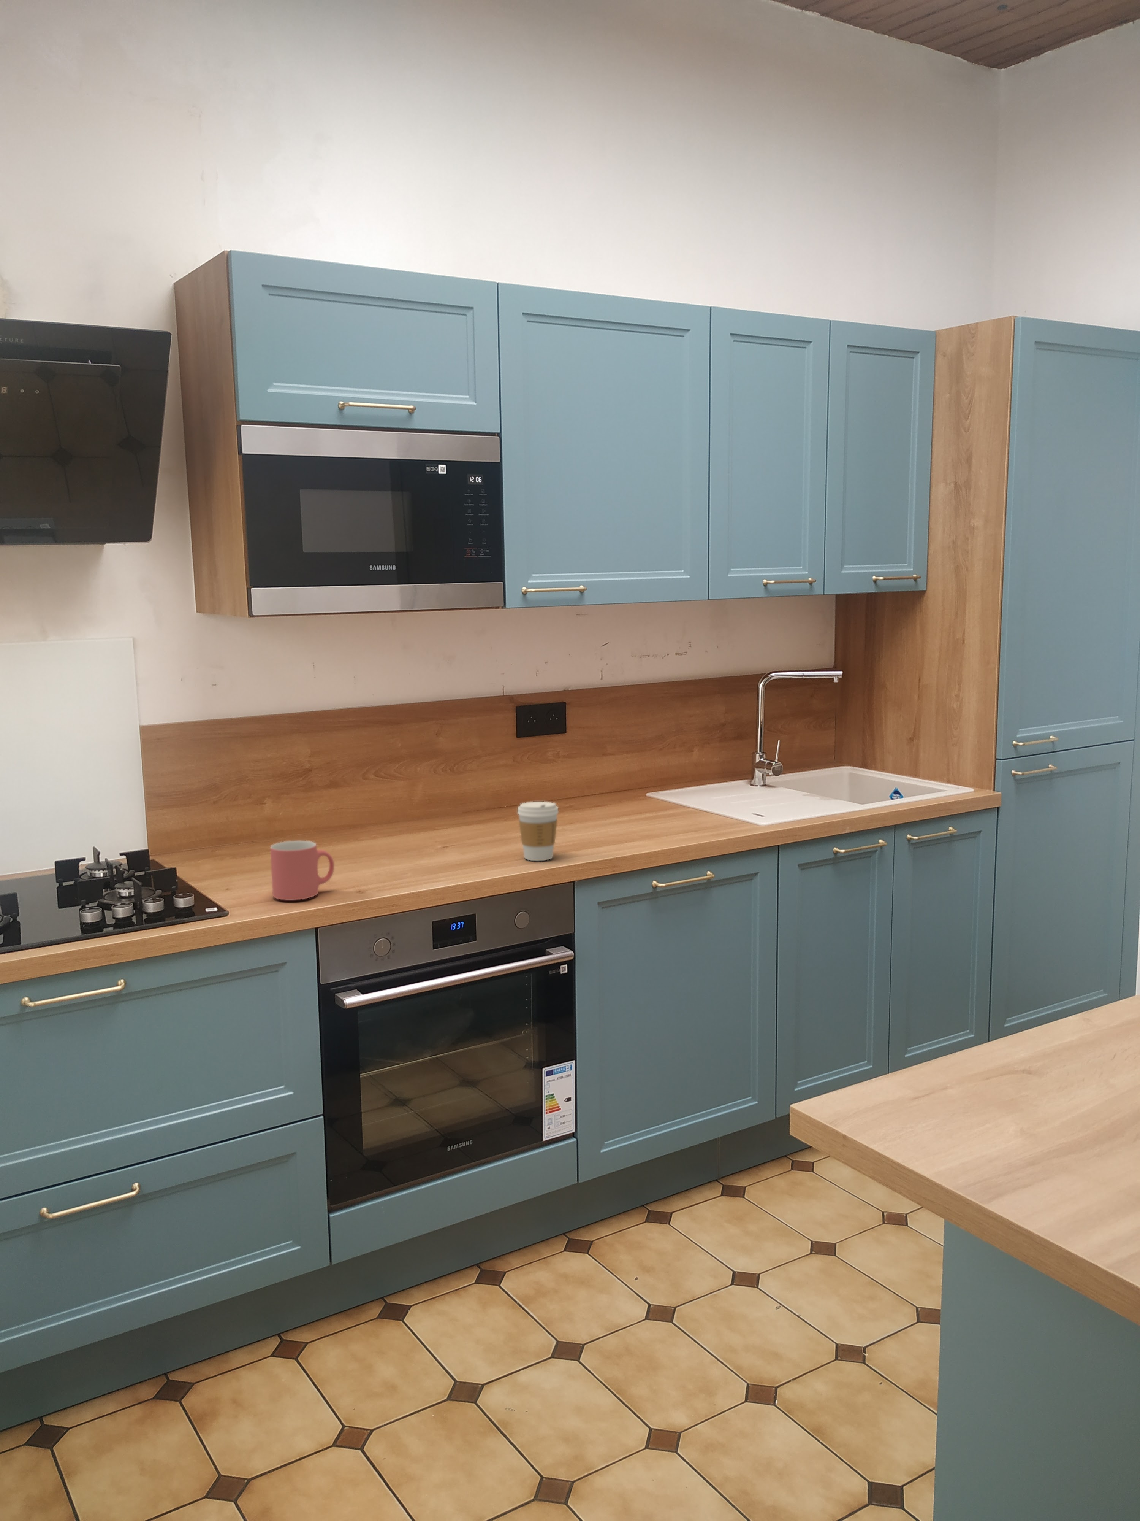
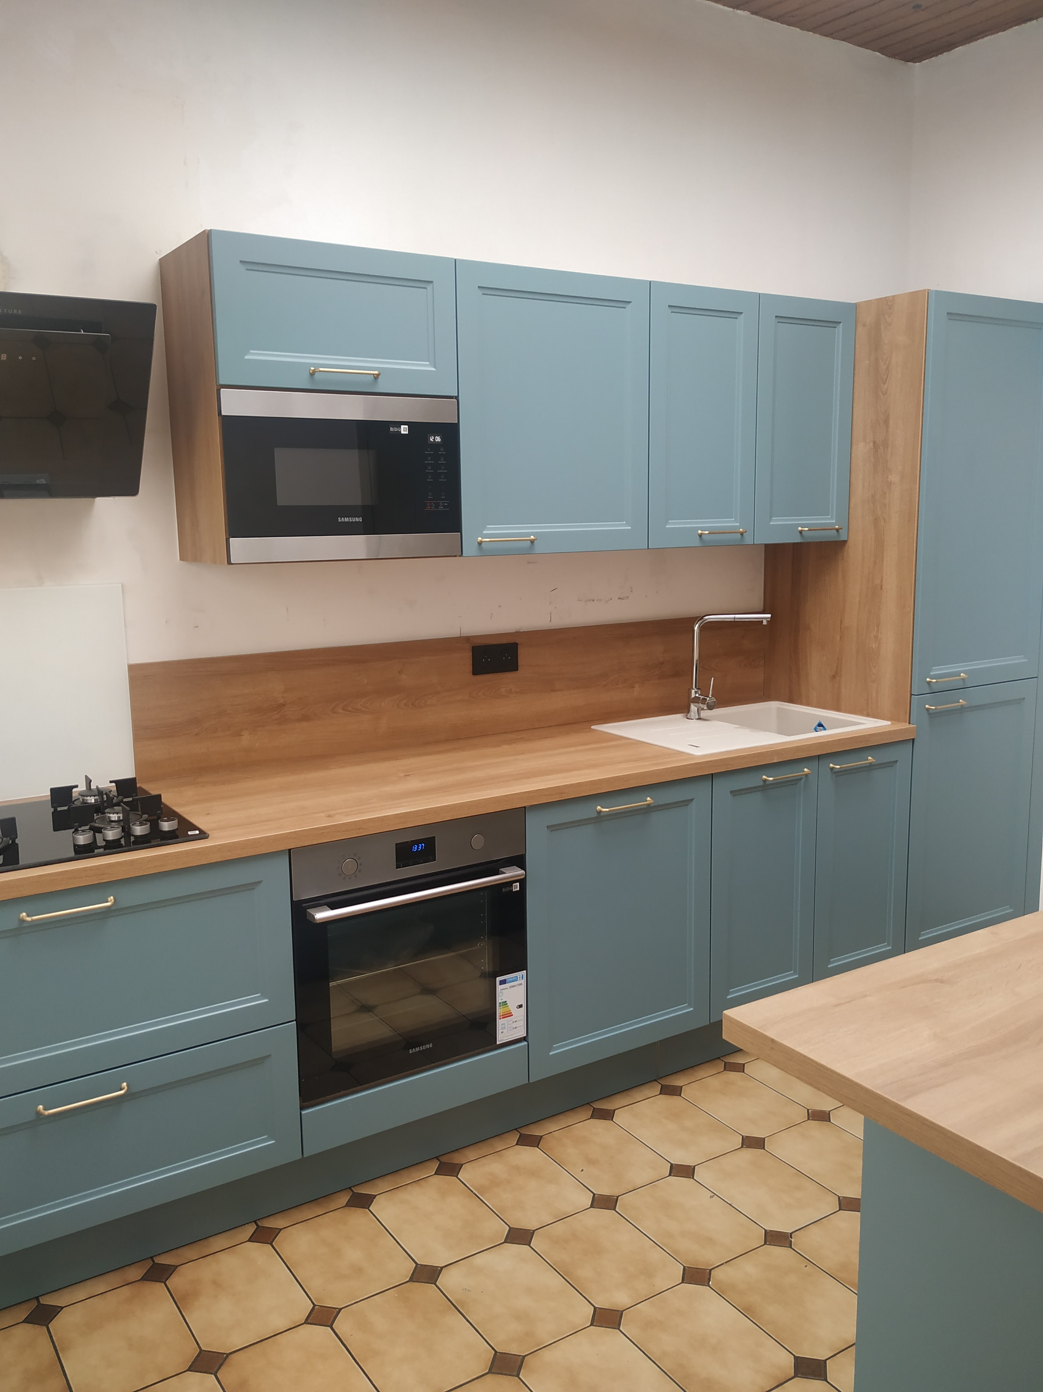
- coffee cup [517,801,559,861]
- mug [269,841,334,901]
